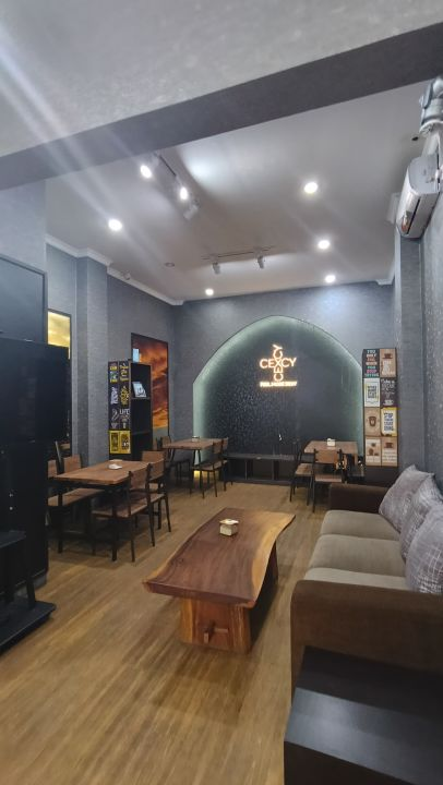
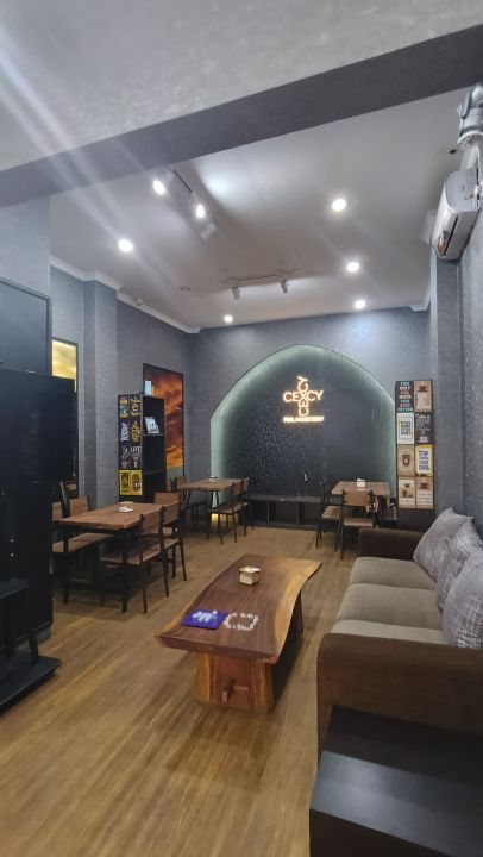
+ board game [180,607,259,632]
